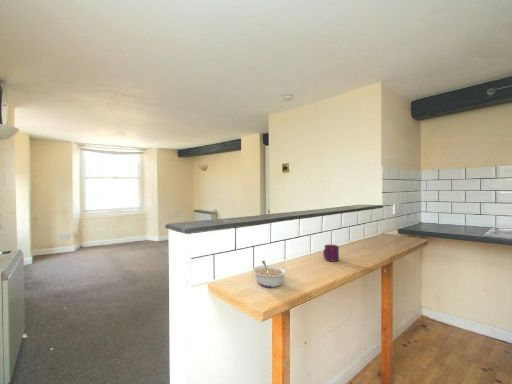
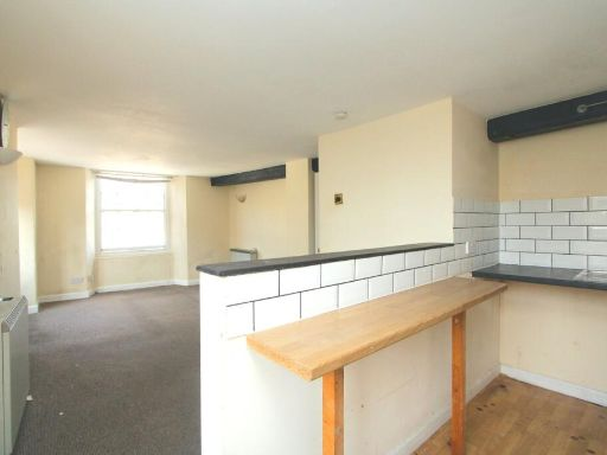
- mug [322,244,340,262]
- legume [251,260,288,288]
